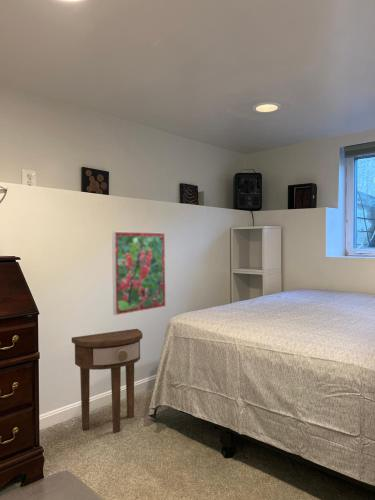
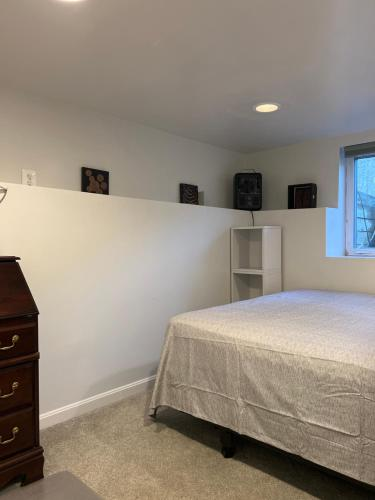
- side table [71,328,144,433]
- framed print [111,231,167,316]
